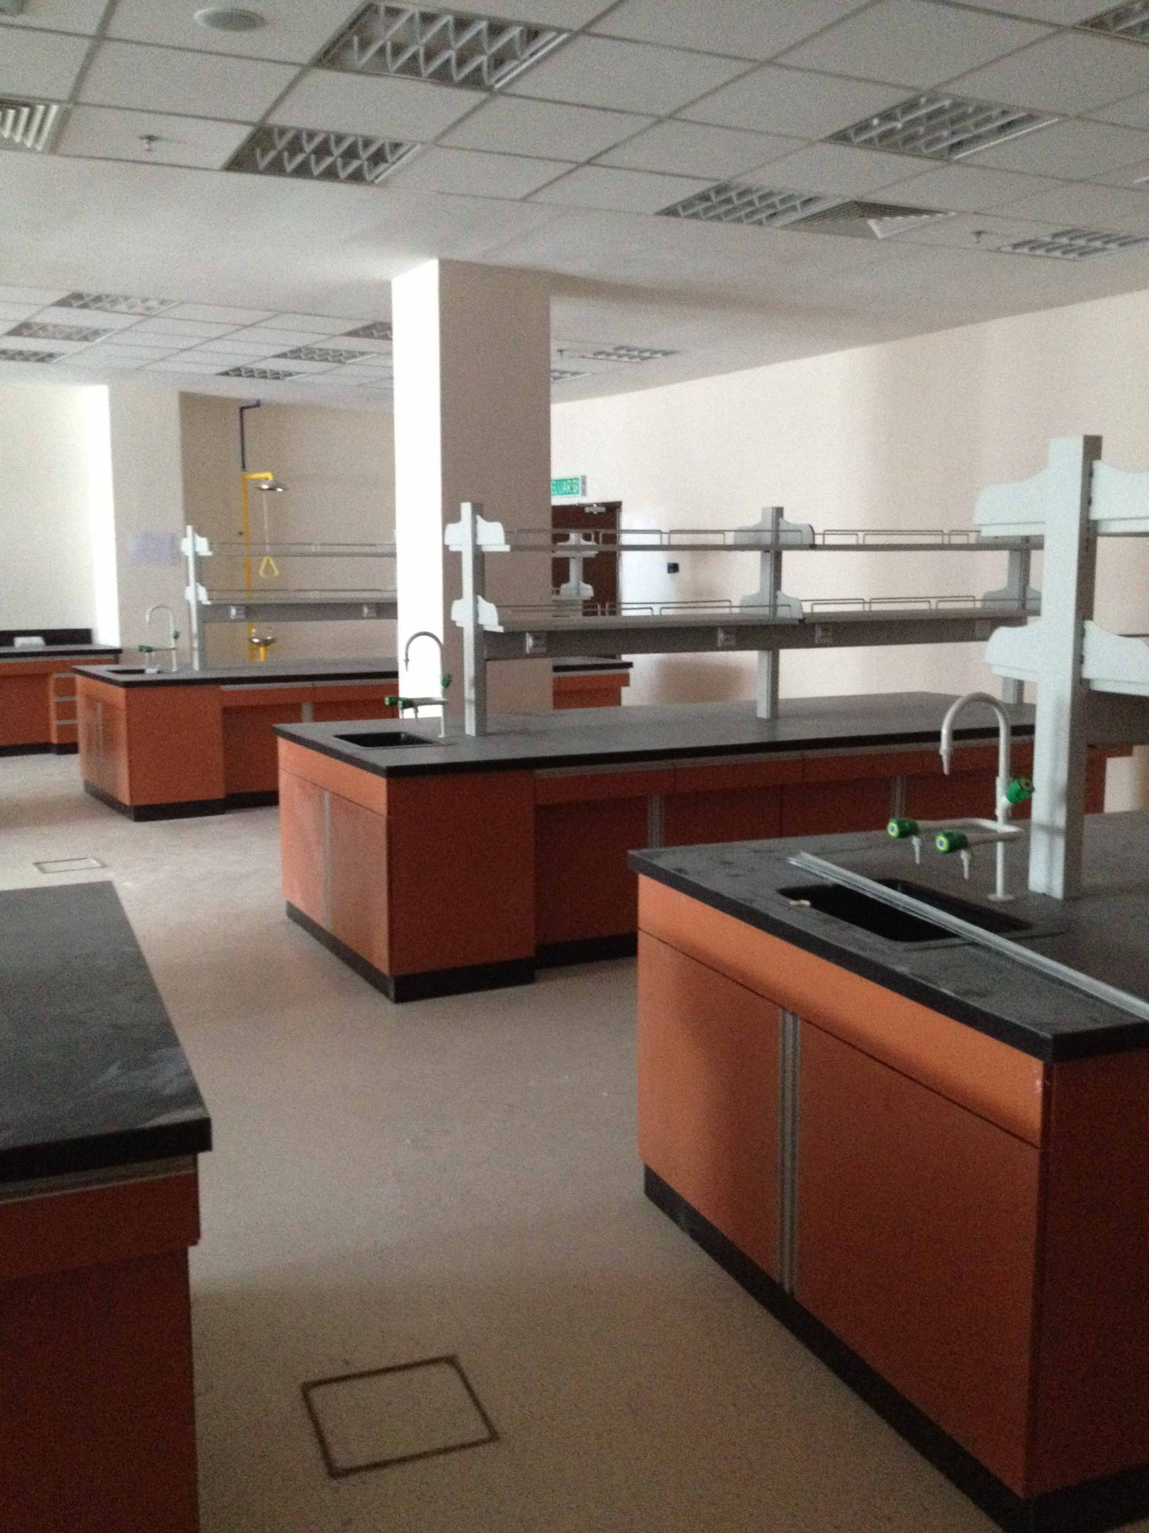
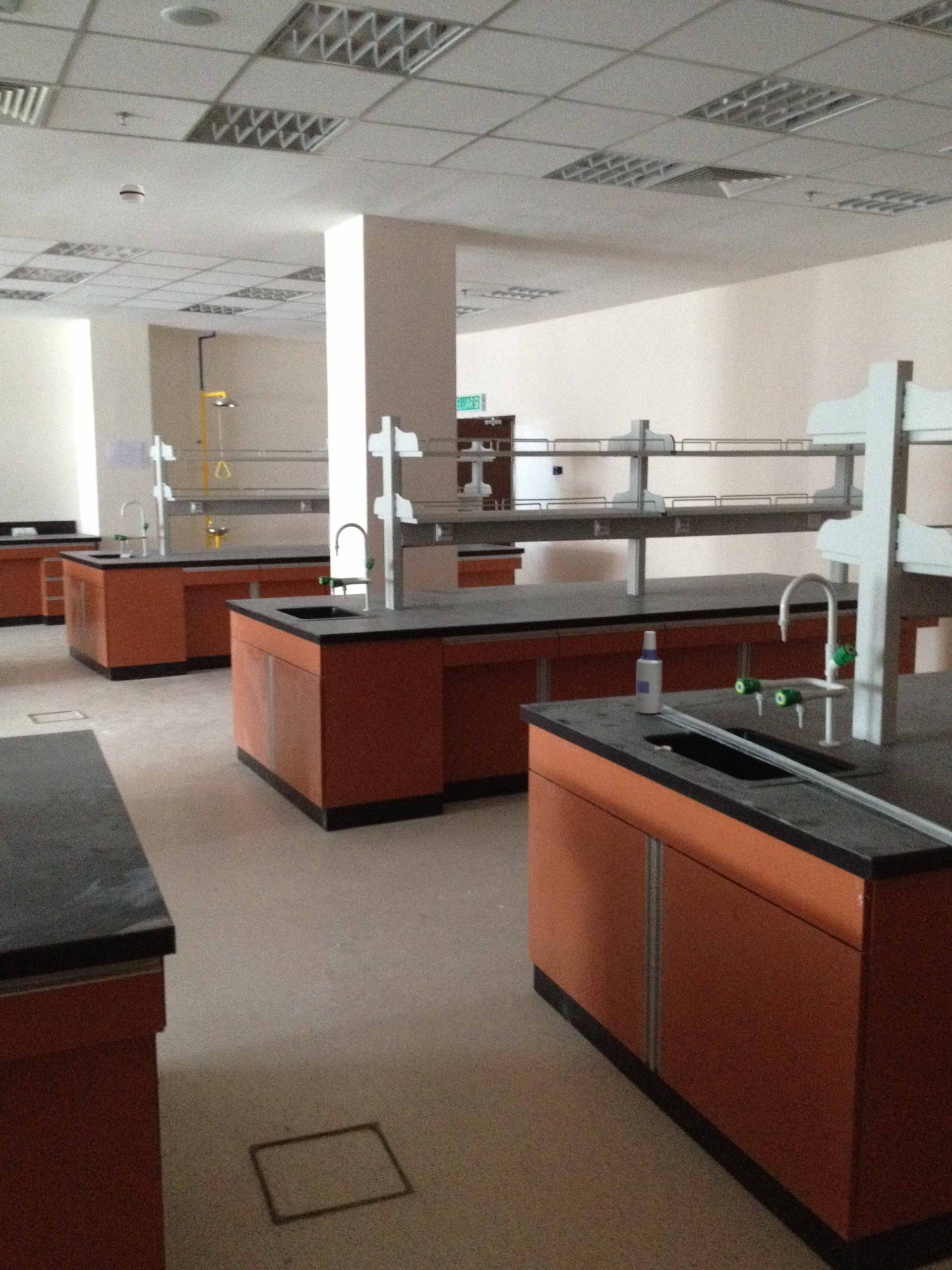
+ spray bottle [635,631,663,714]
+ smoke detector [119,184,146,204]
